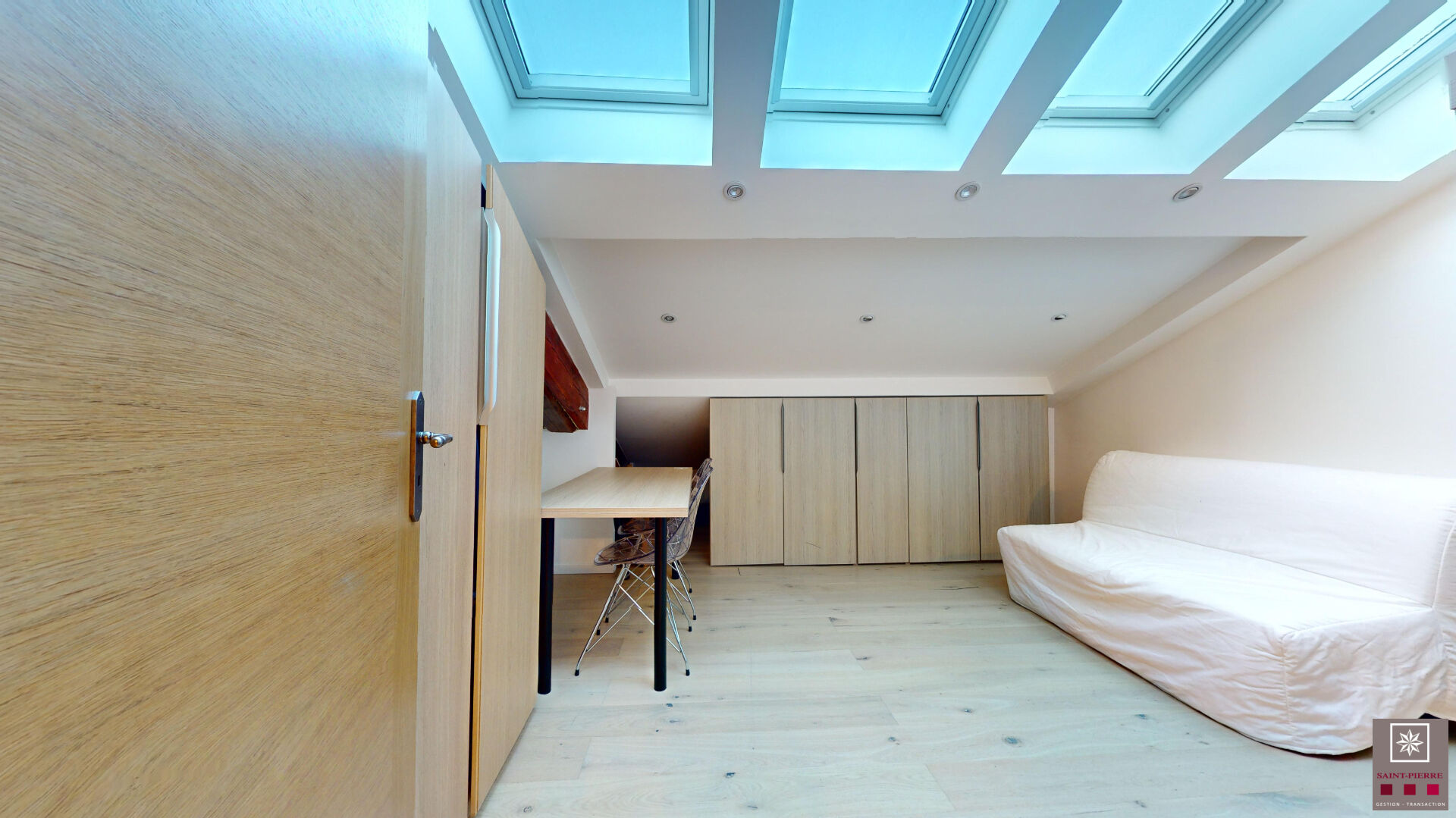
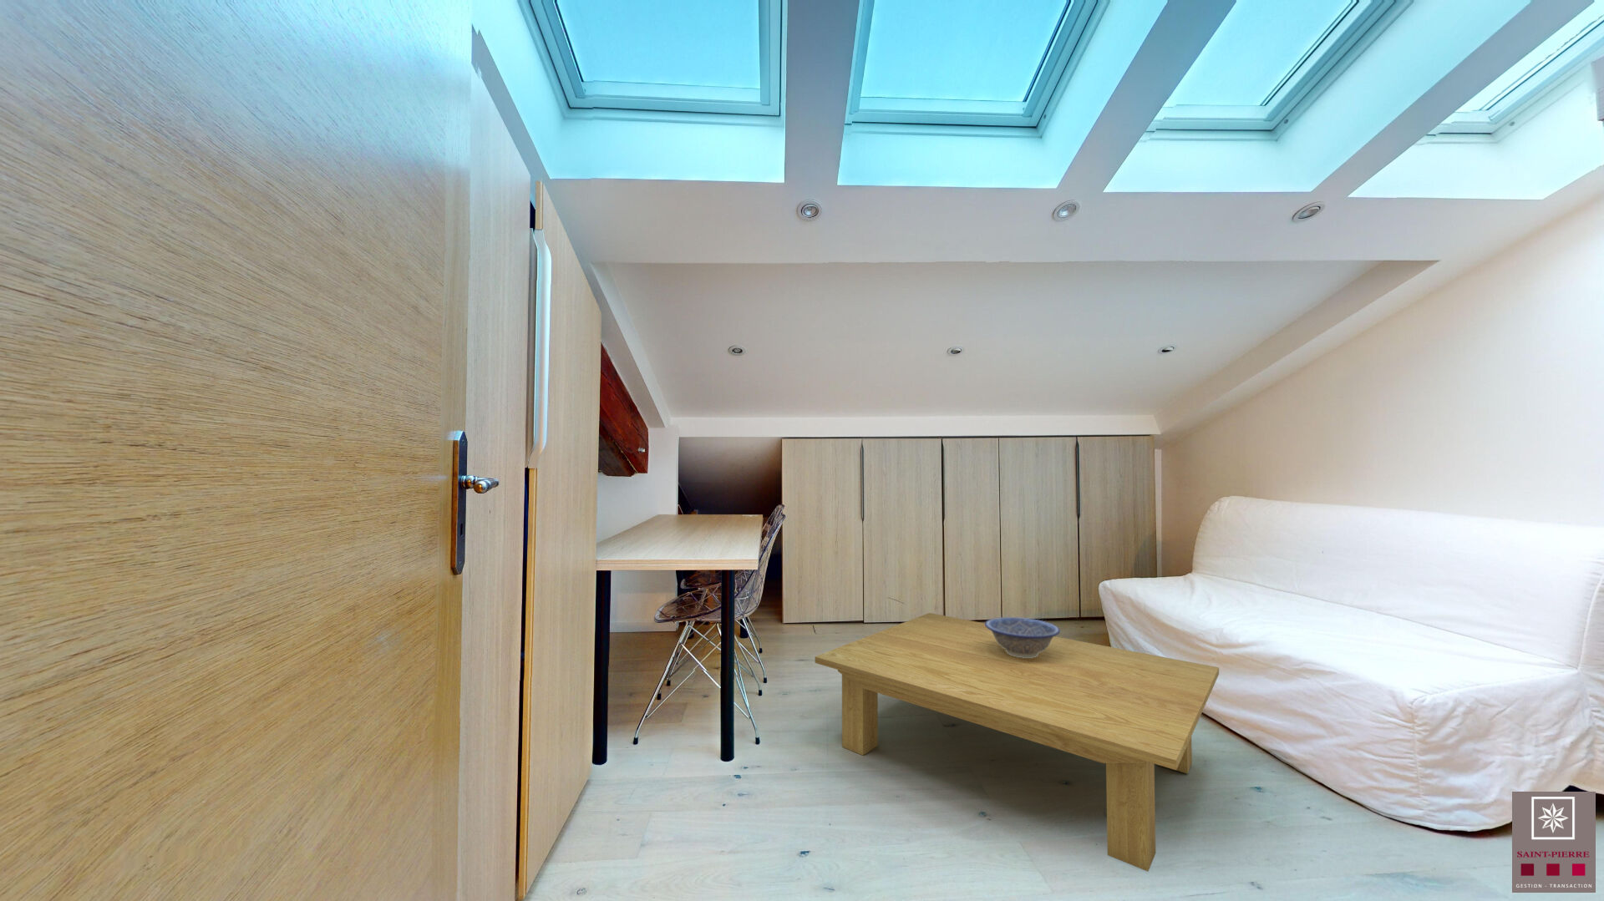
+ coffee table [814,612,1220,872]
+ decorative bowl [985,616,1061,658]
